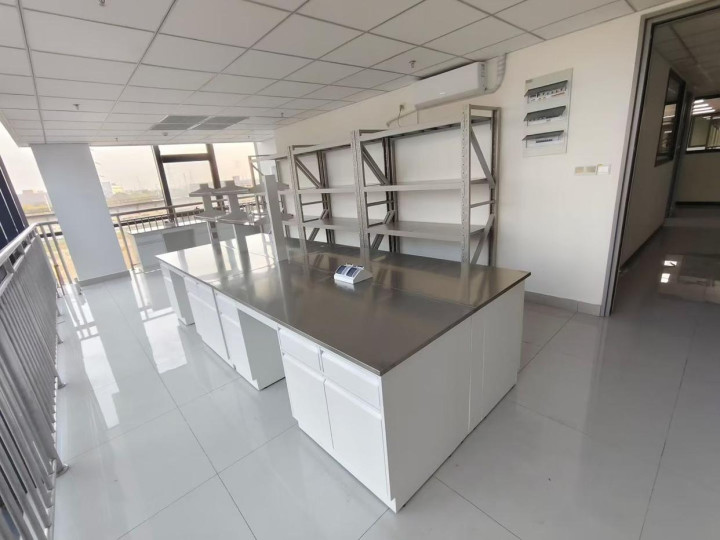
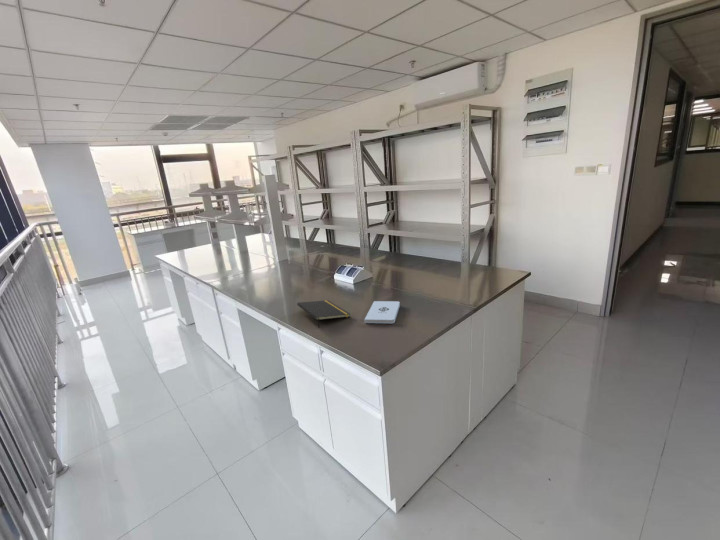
+ notepad [296,299,351,328]
+ notepad [364,300,401,325]
